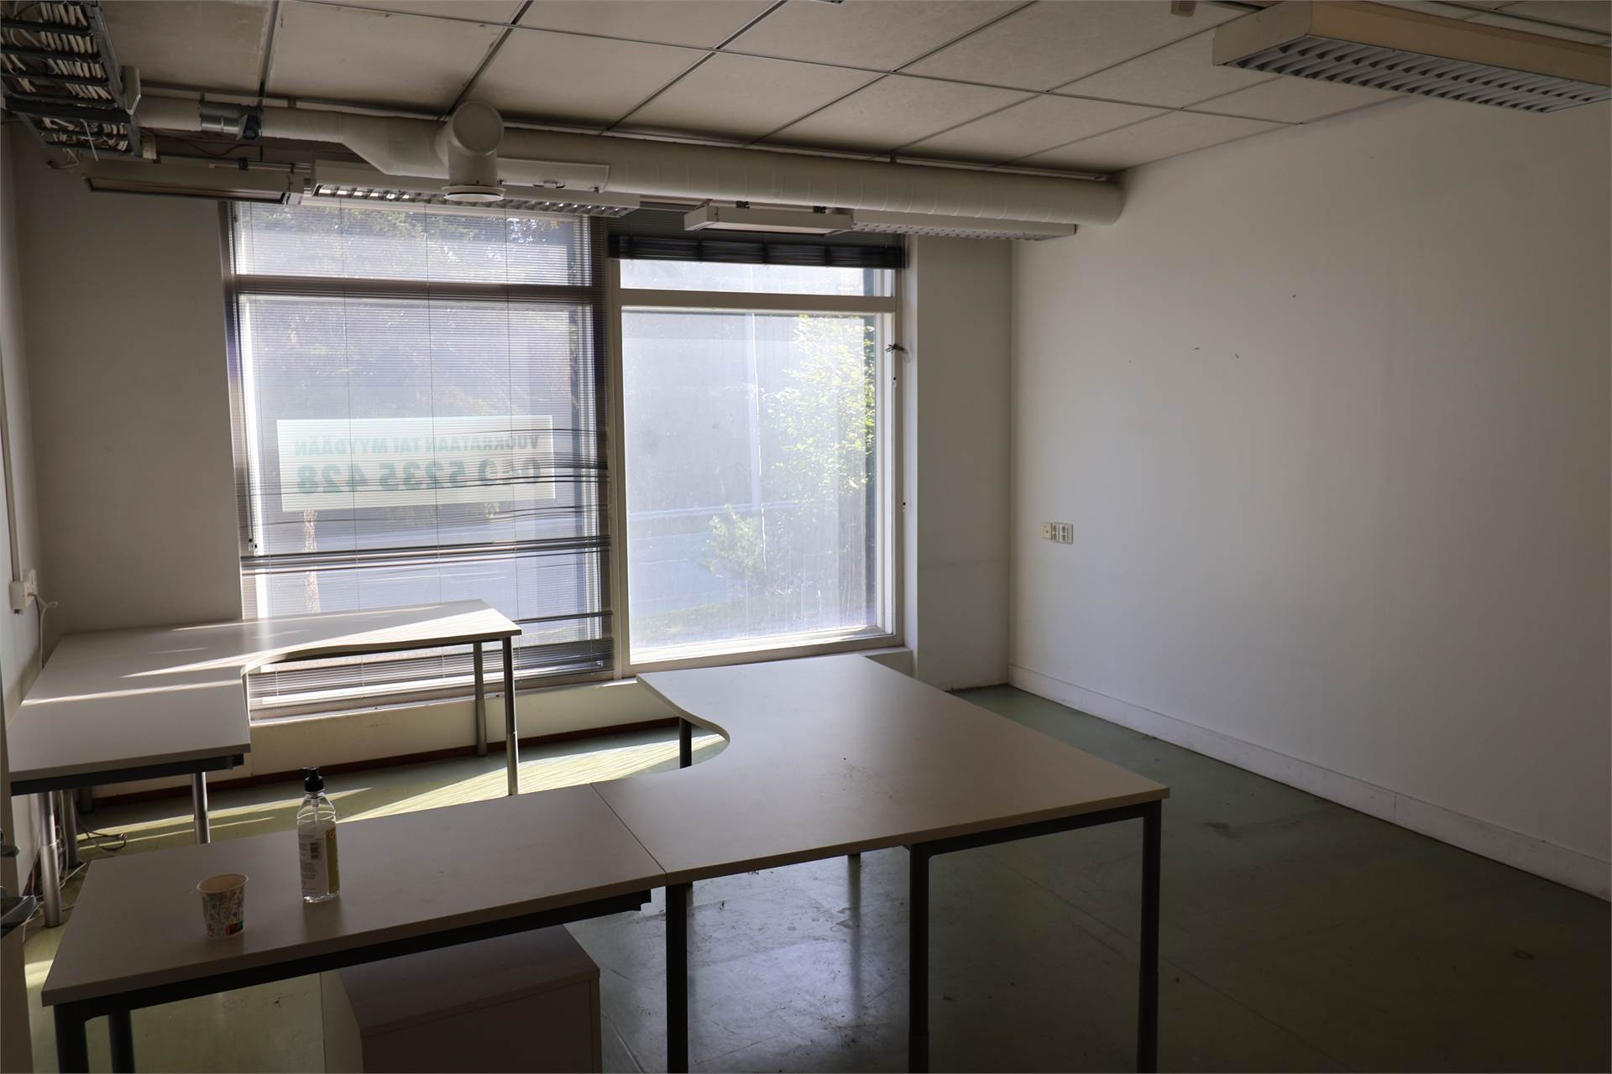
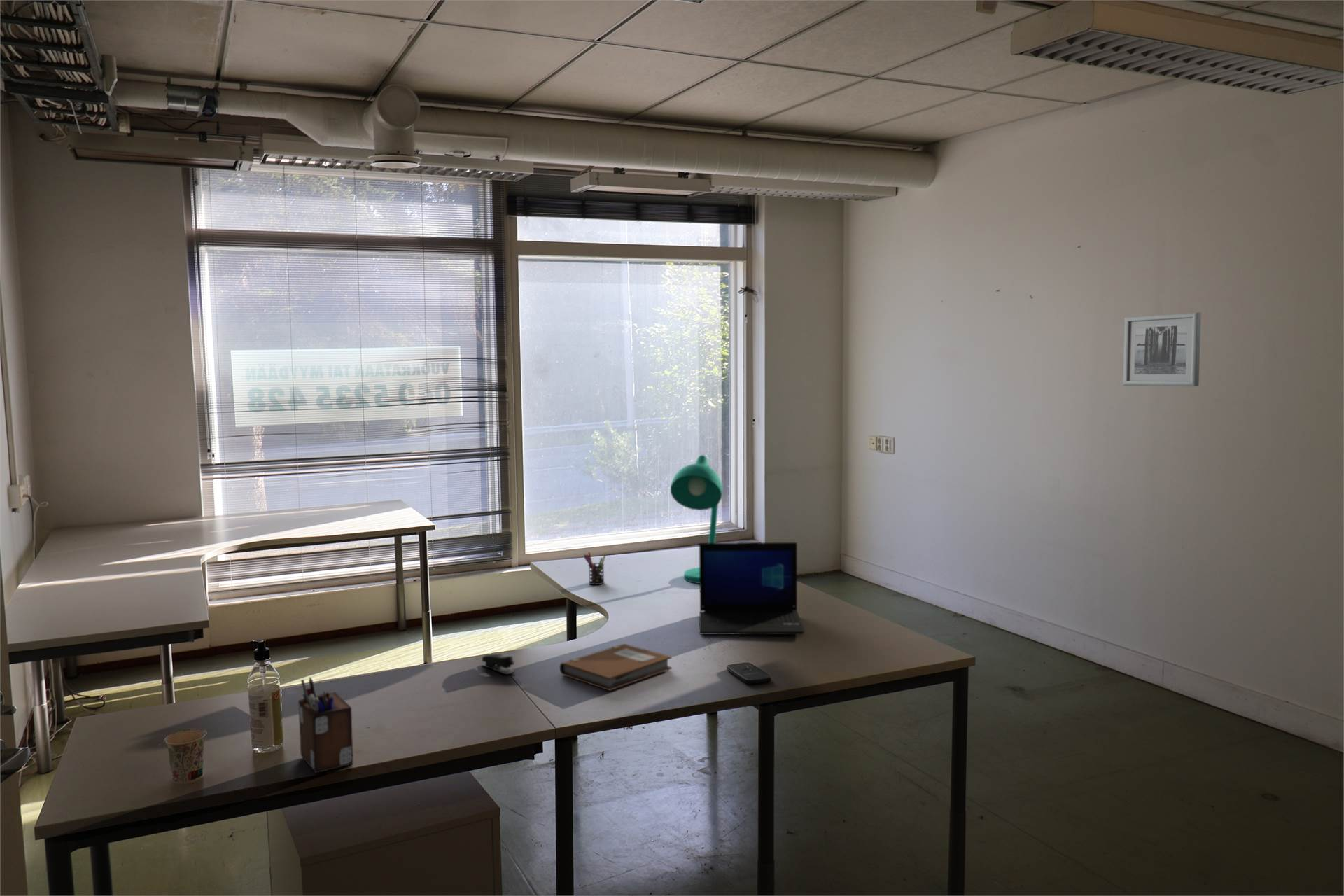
+ pen holder [583,552,607,585]
+ desk lamp [670,454,723,584]
+ desk organizer [298,676,353,773]
+ notebook [559,643,673,692]
+ laptop [699,542,805,636]
+ wall art [1122,311,1202,387]
+ smartphone [726,662,772,685]
+ stapler [481,652,516,675]
